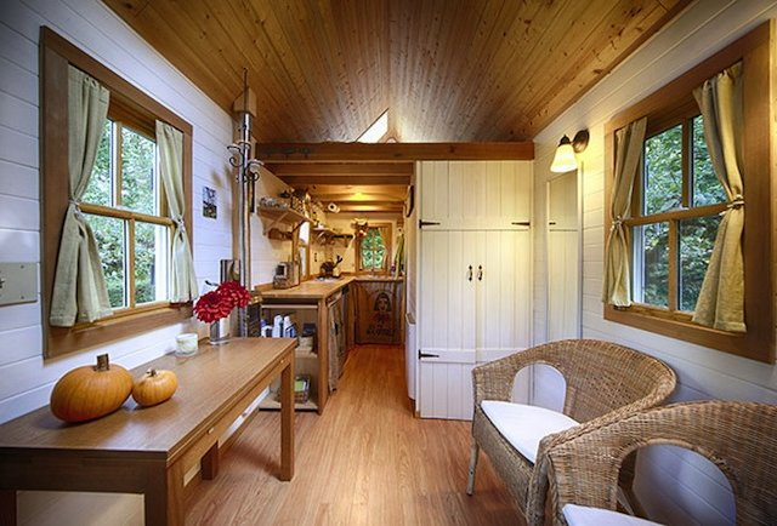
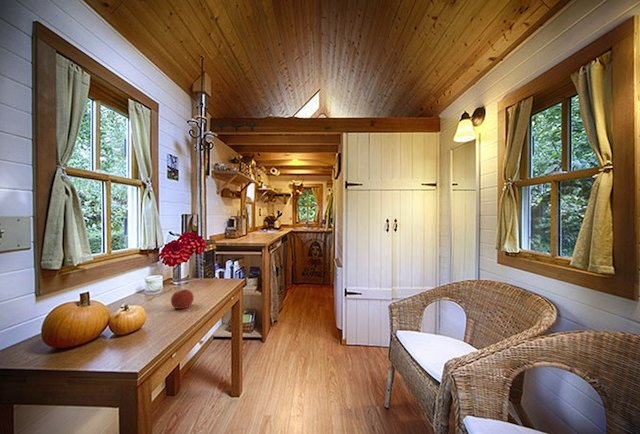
+ fruit [170,288,195,310]
